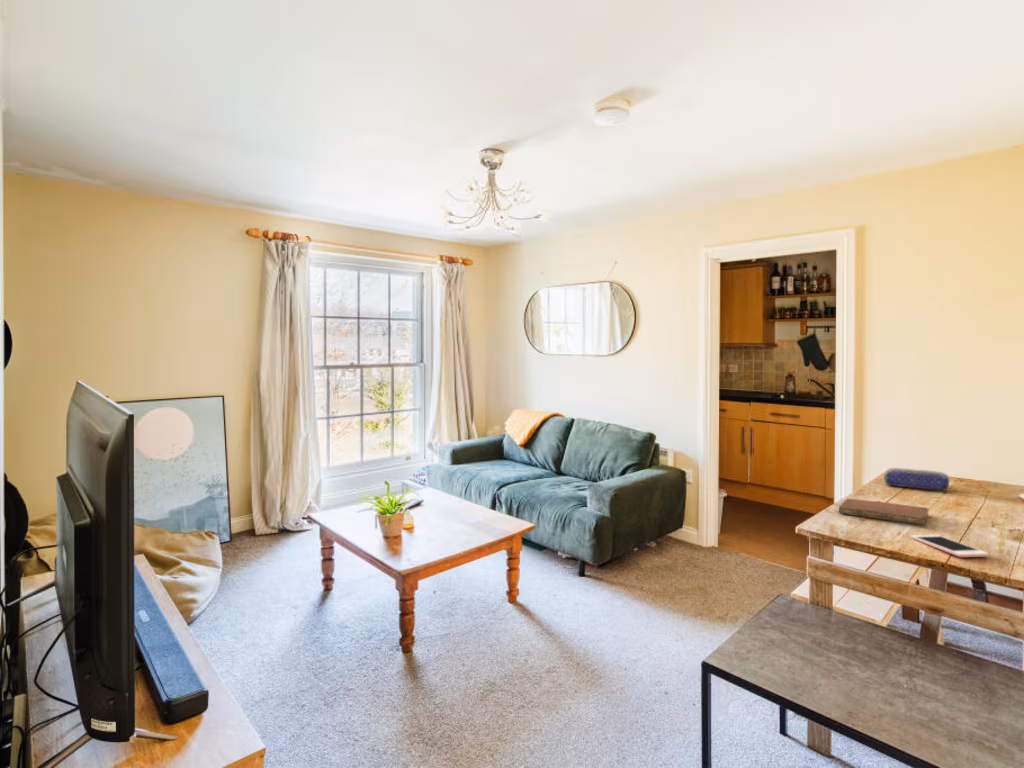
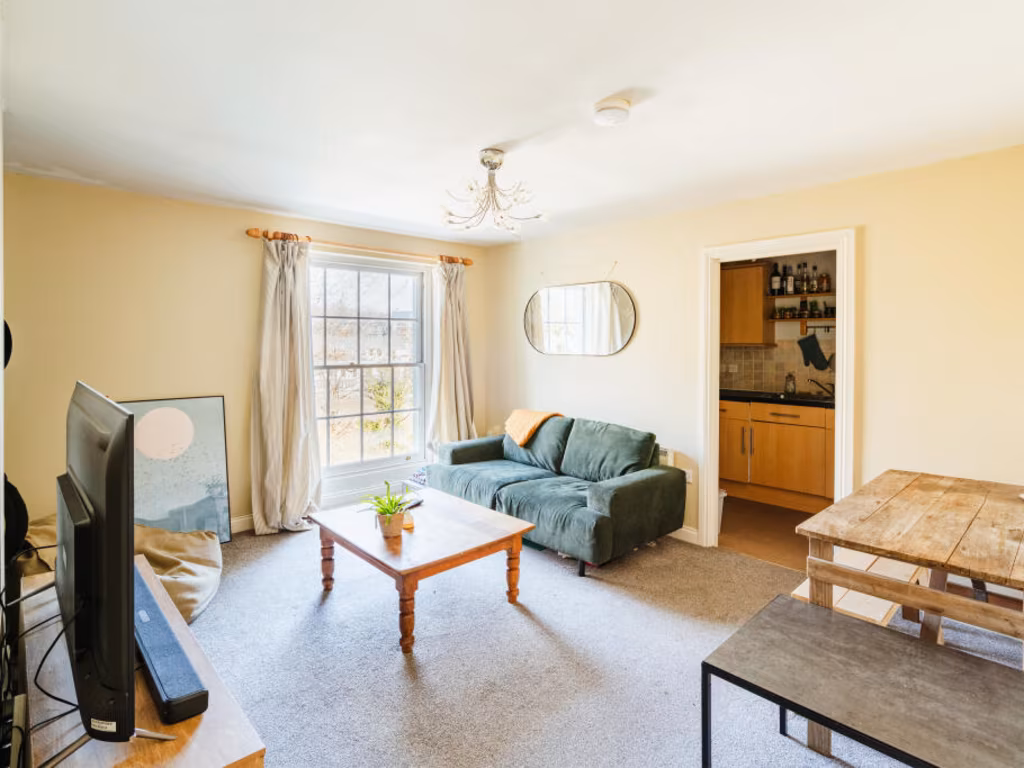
- pencil case [883,467,951,492]
- notebook [838,498,930,526]
- cell phone [909,534,990,558]
